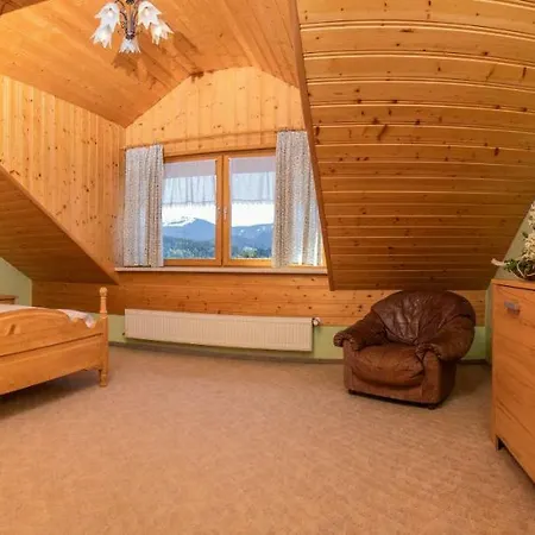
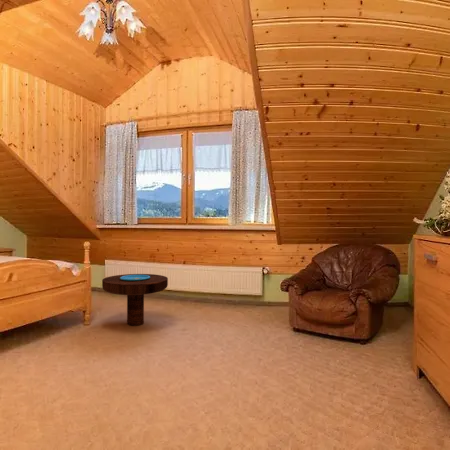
+ side table [101,273,169,327]
